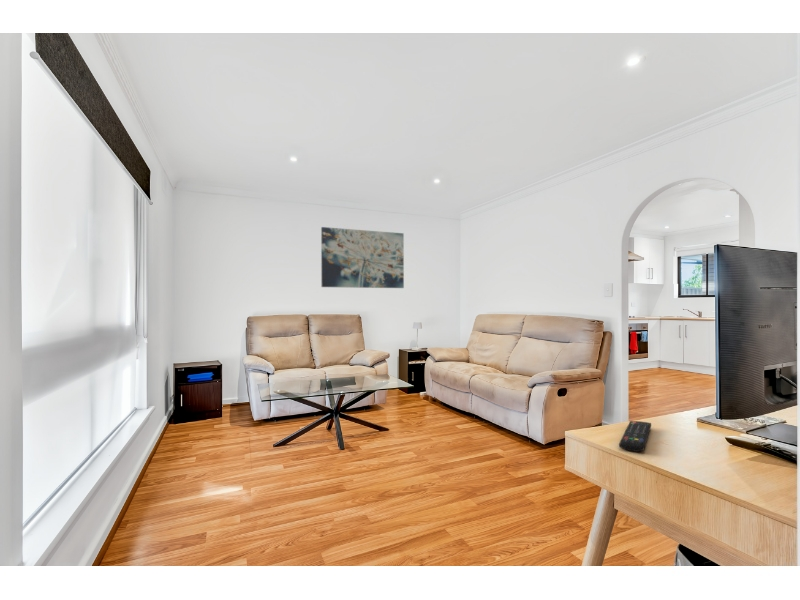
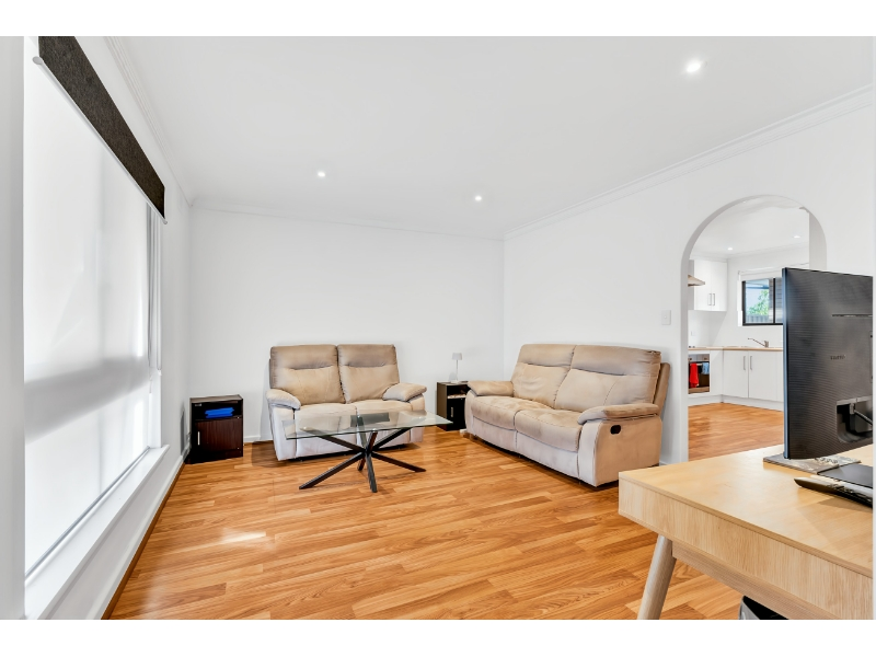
- remote control [618,420,652,453]
- wall art [320,226,405,289]
